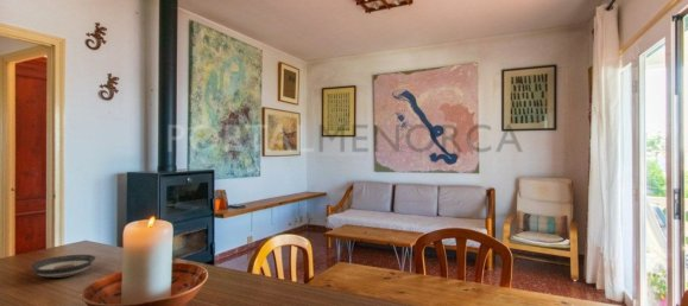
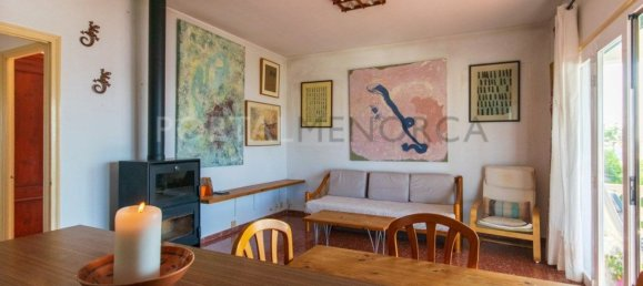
- saucer [30,254,96,279]
